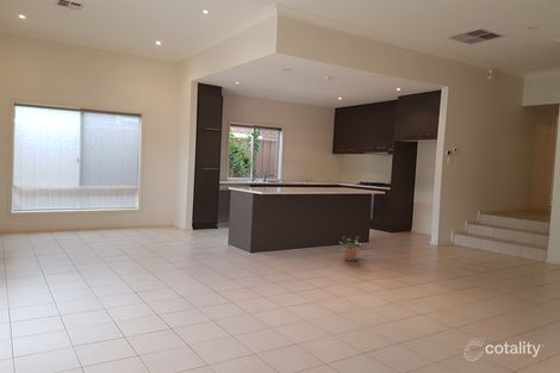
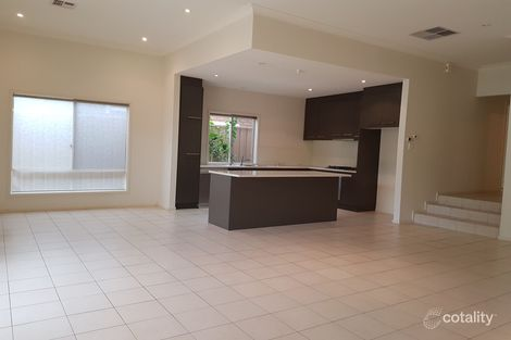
- potted plant [338,235,363,262]
